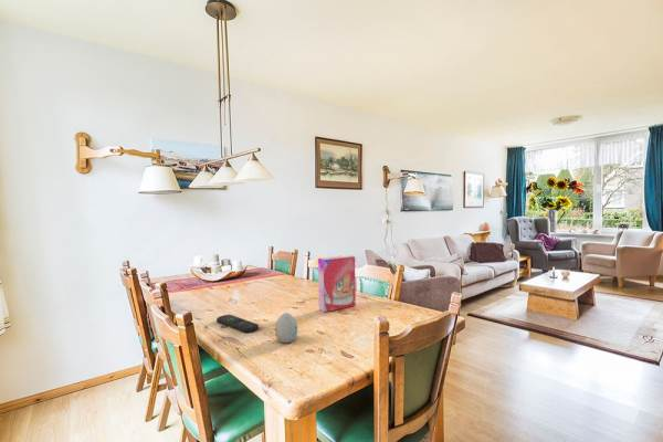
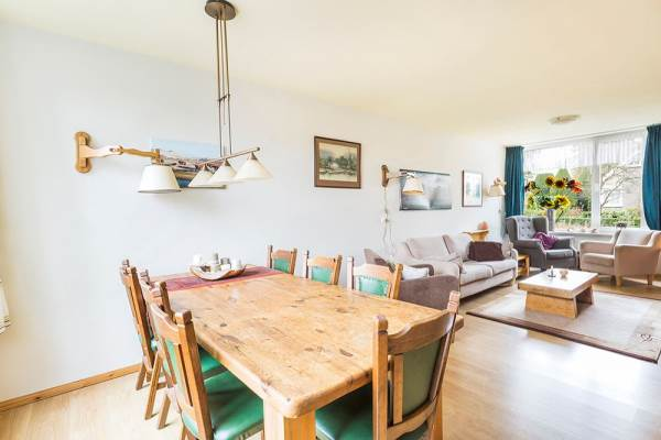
- decorative egg [274,312,298,344]
- cereal box [317,254,357,313]
- remote control [215,314,260,334]
